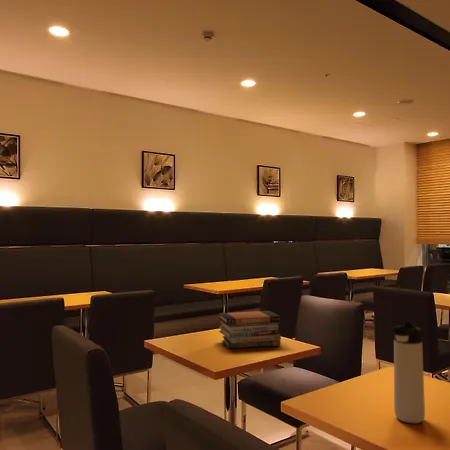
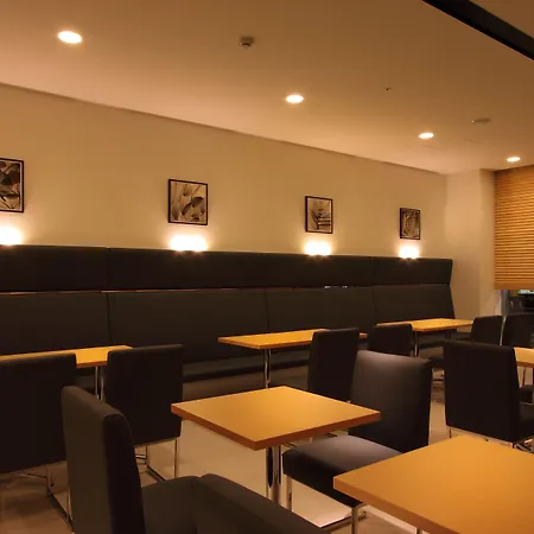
- book stack [218,310,282,349]
- thermos bottle [391,321,426,424]
